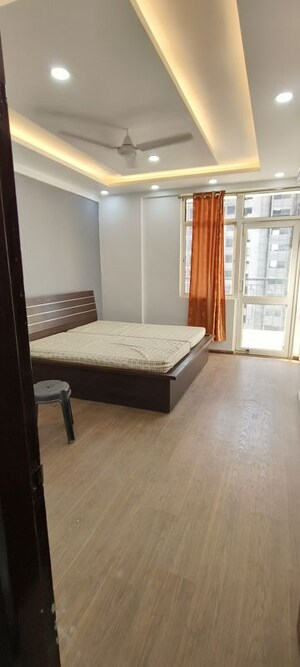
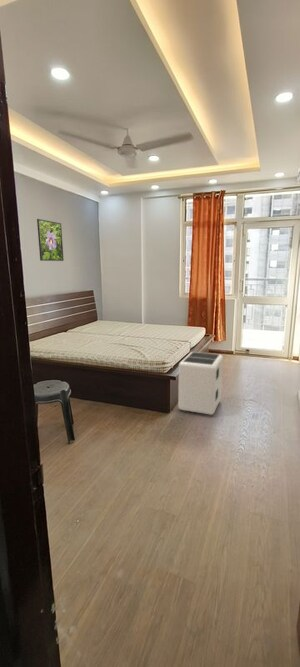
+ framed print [36,218,65,262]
+ air purifier [177,351,224,416]
